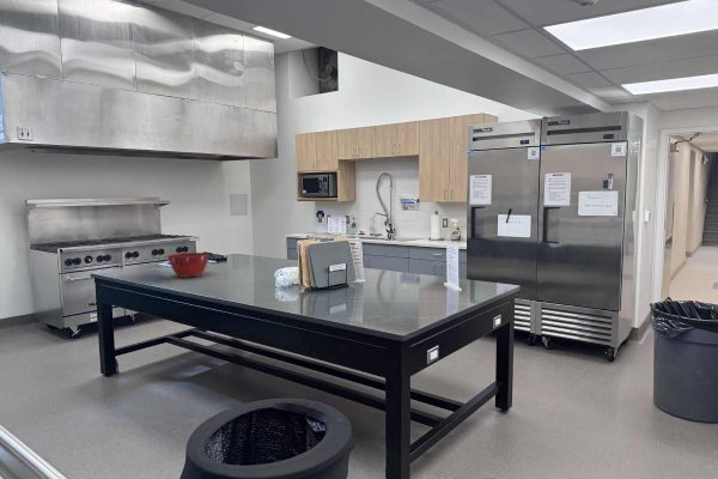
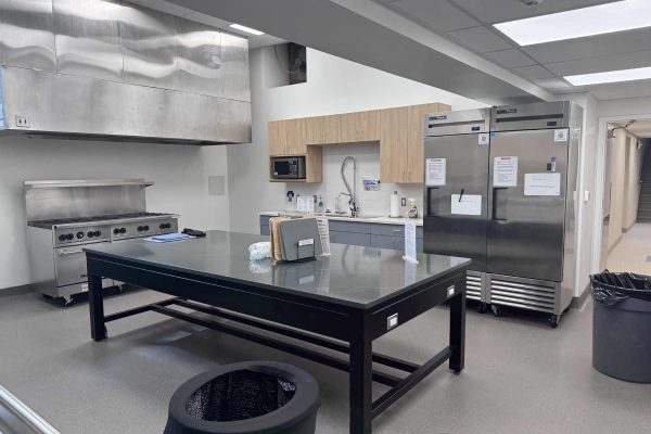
- mixing bowl [166,251,211,279]
